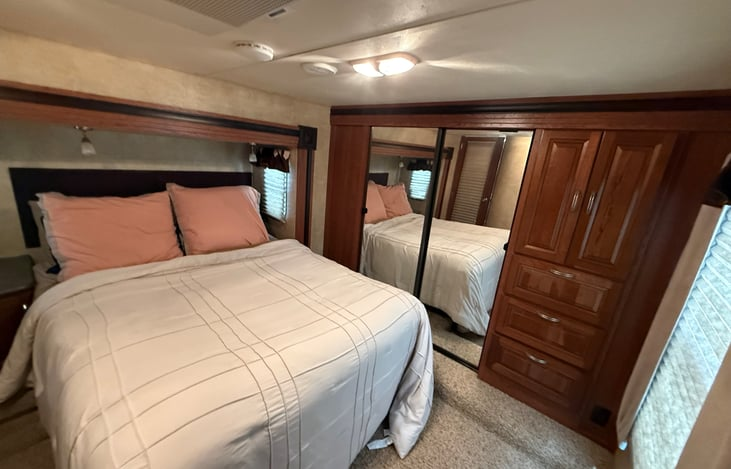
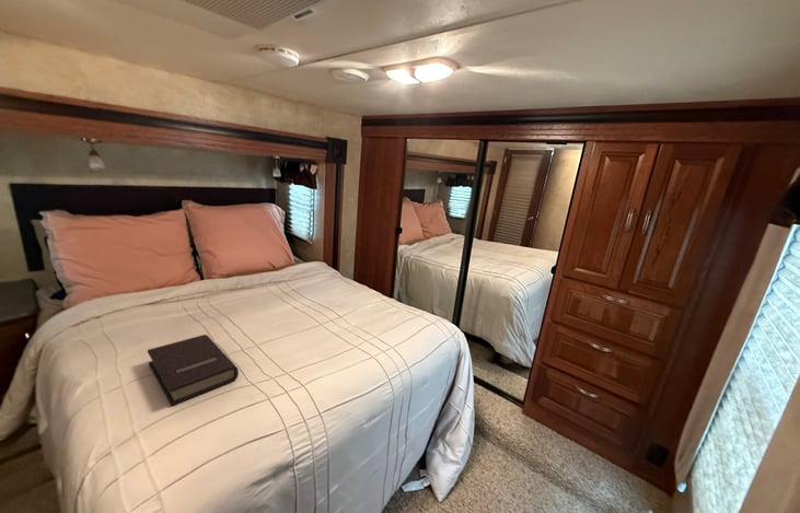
+ book [147,334,240,407]
